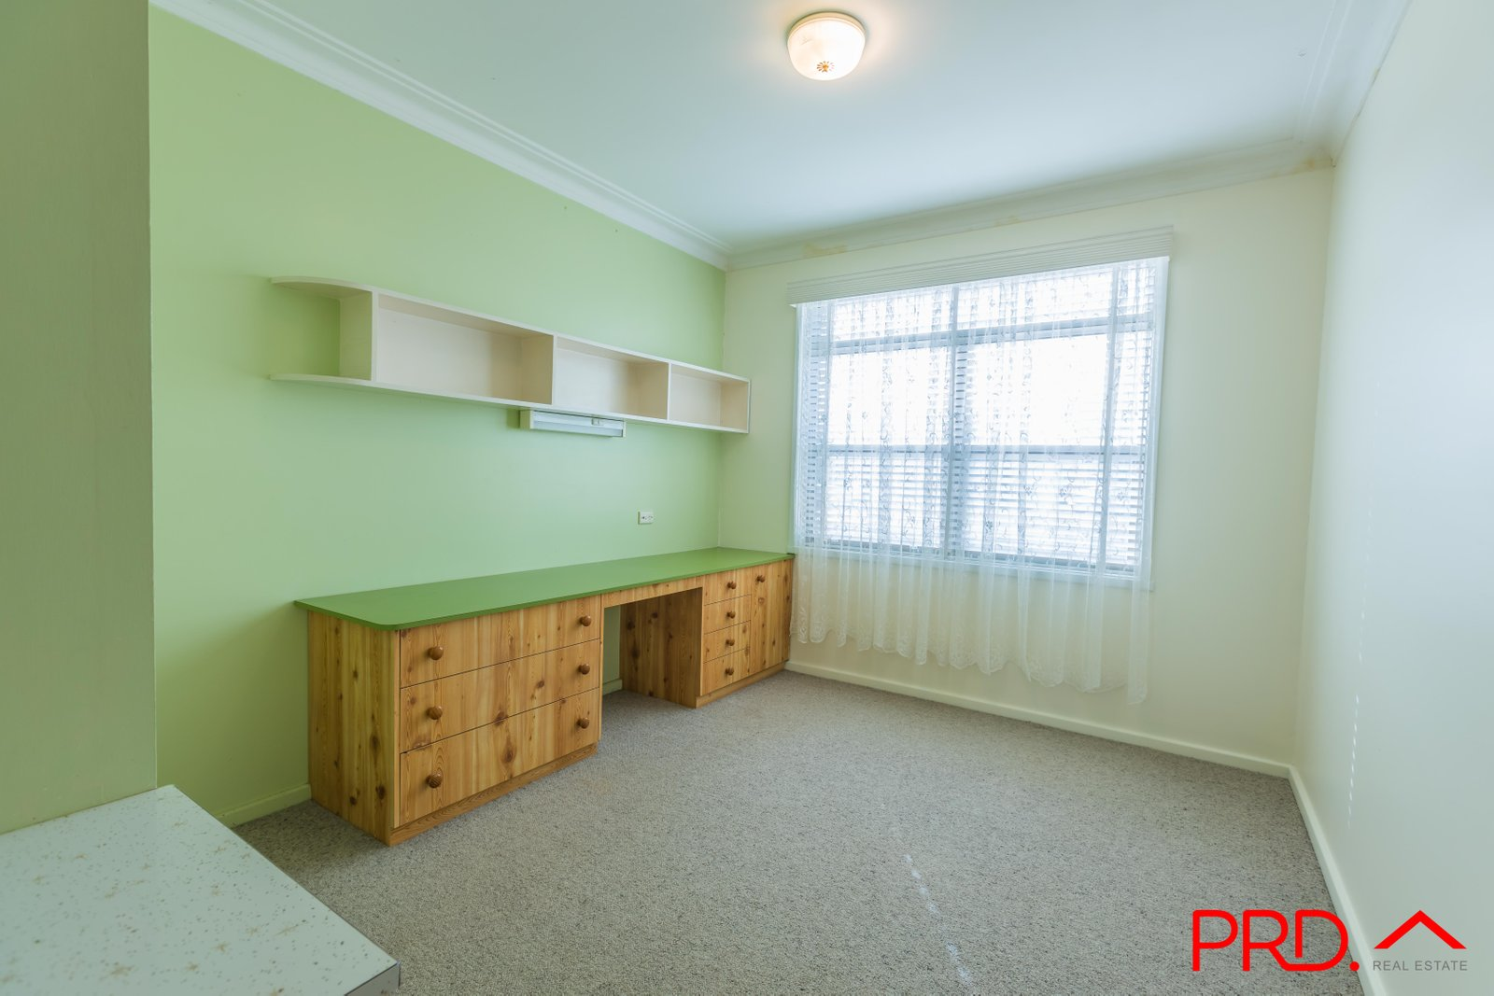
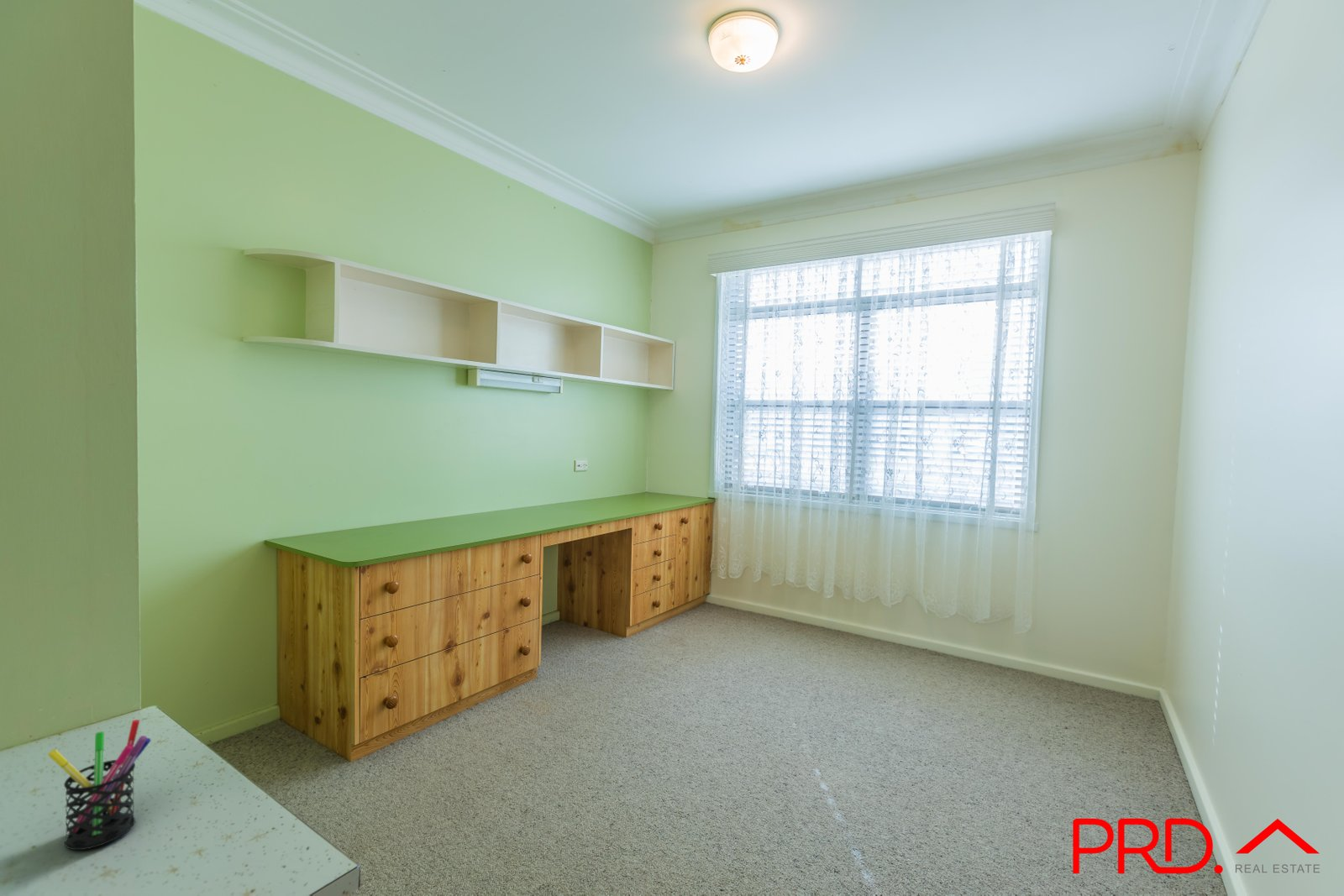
+ pen holder [47,719,152,851]
